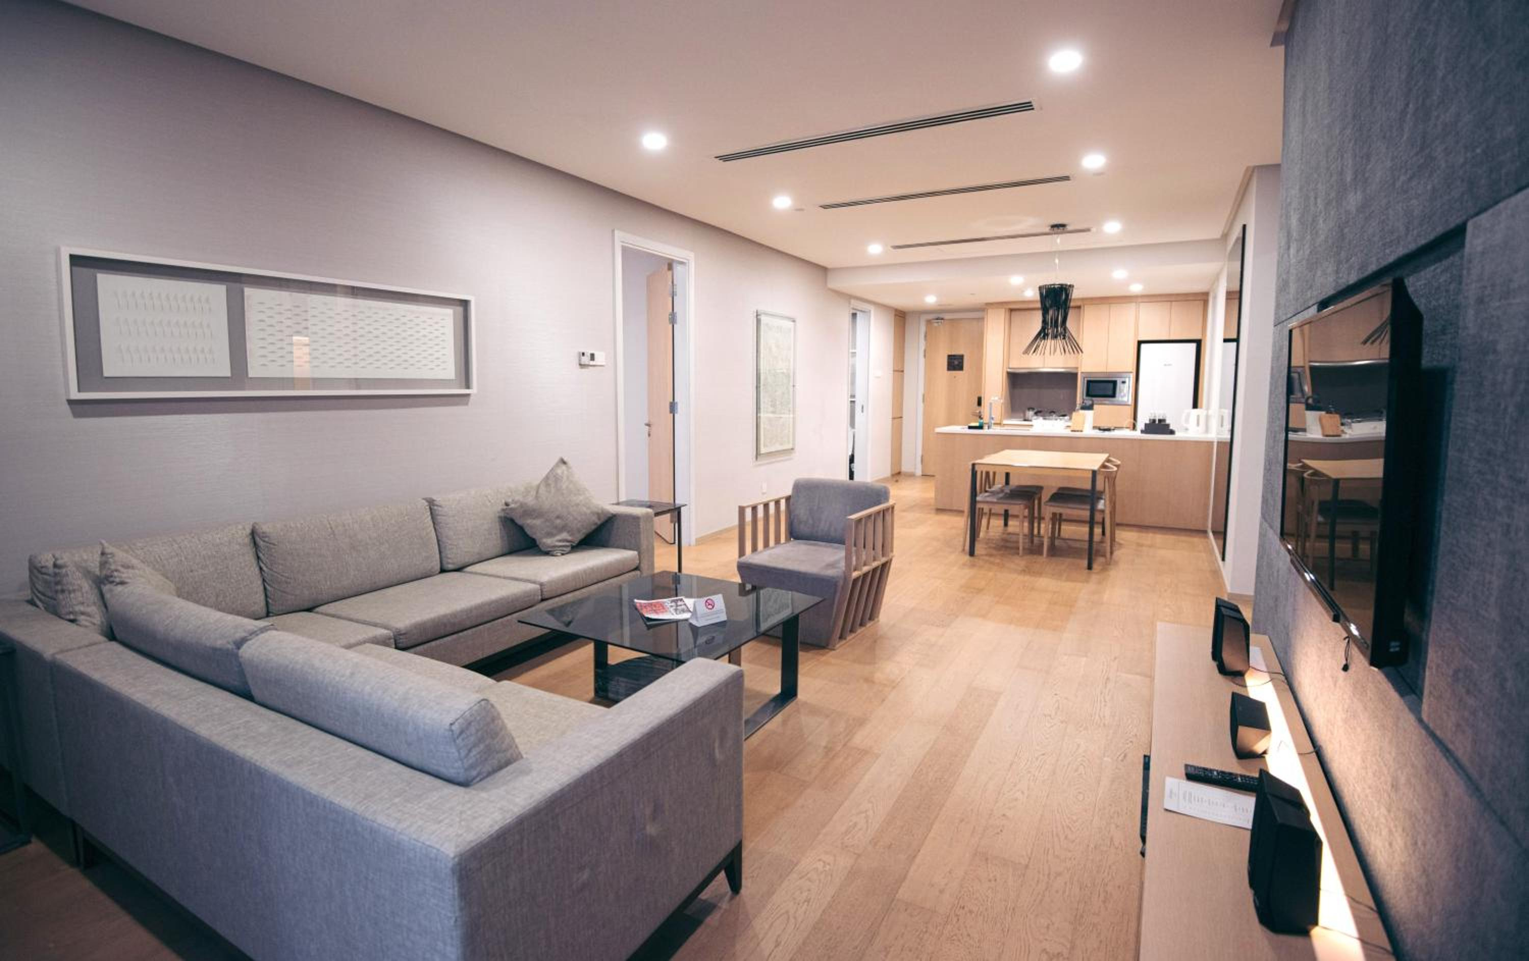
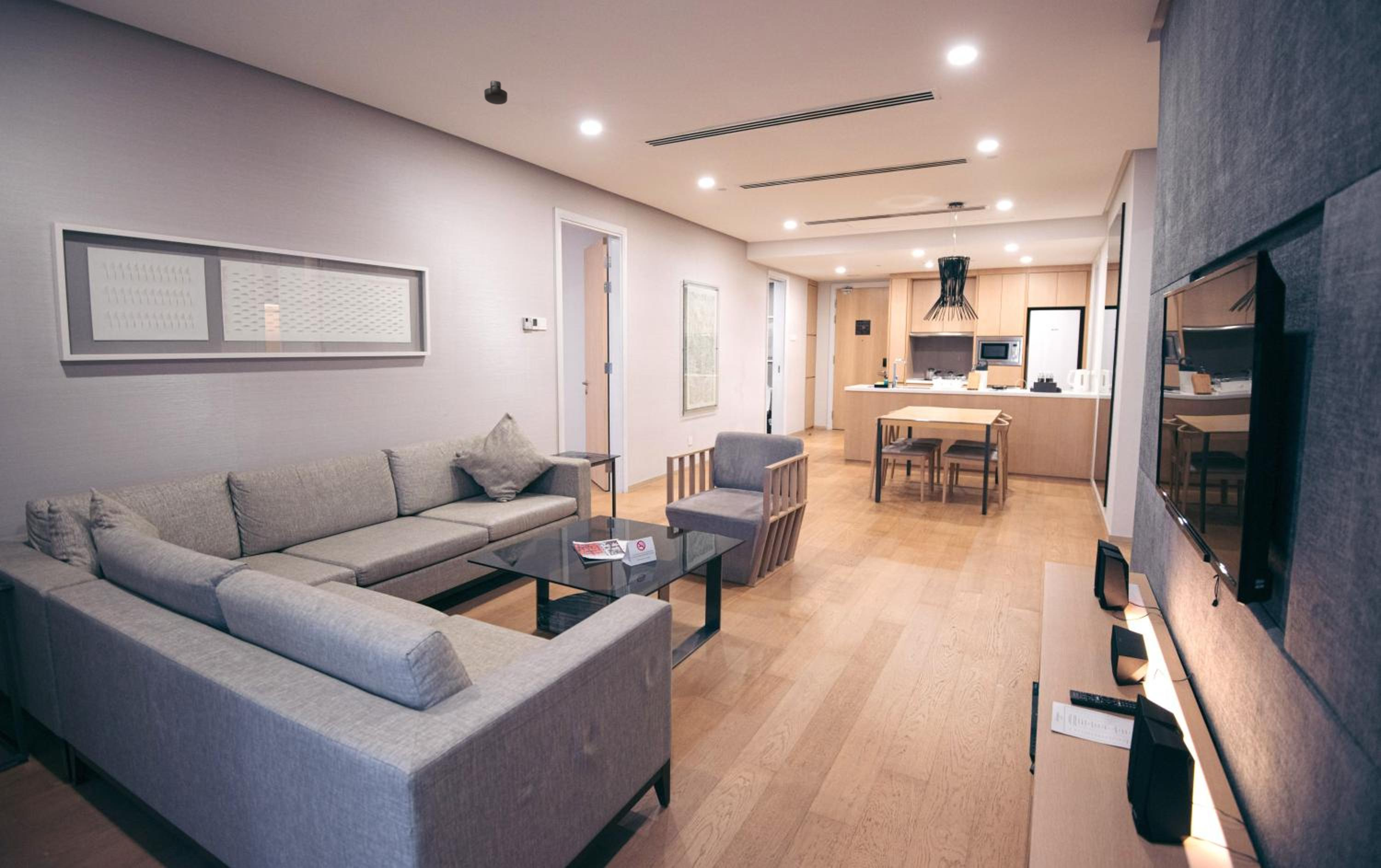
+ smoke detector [484,80,508,105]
